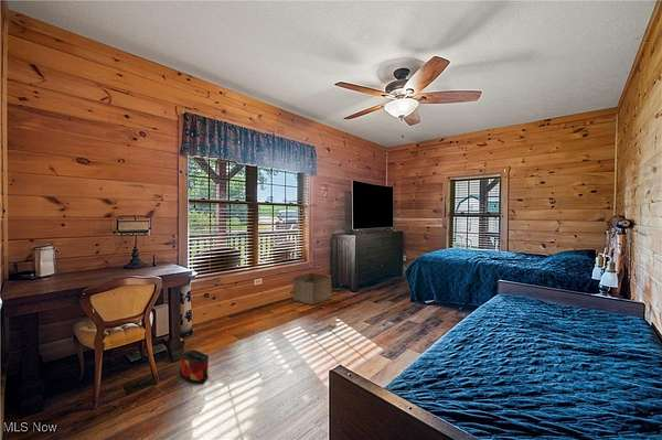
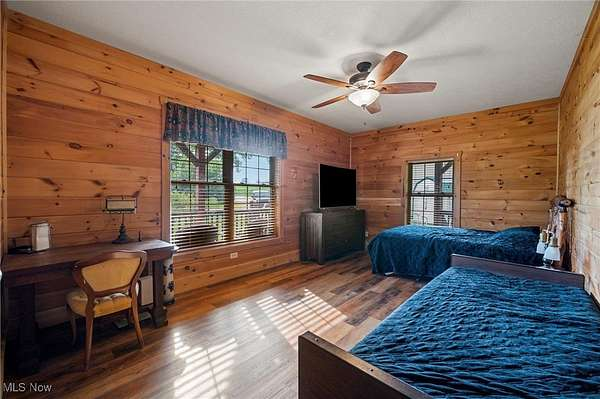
- bag [178,348,210,385]
- storage bin [291,272,332,305]
